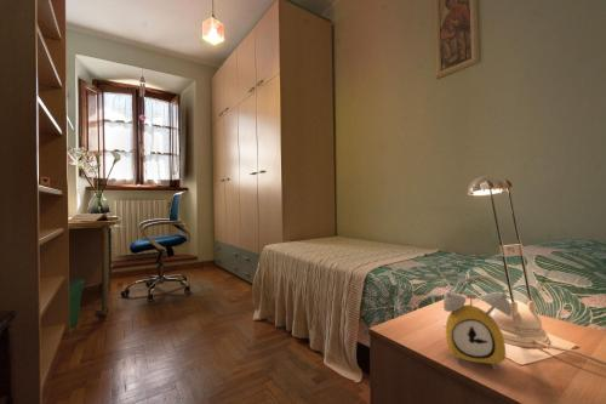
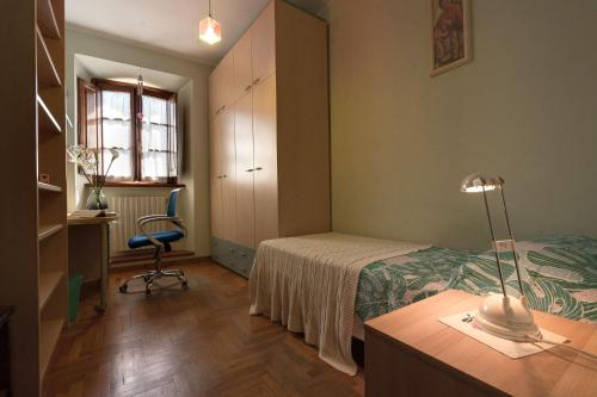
- alarm clock [442,274,513,371]
